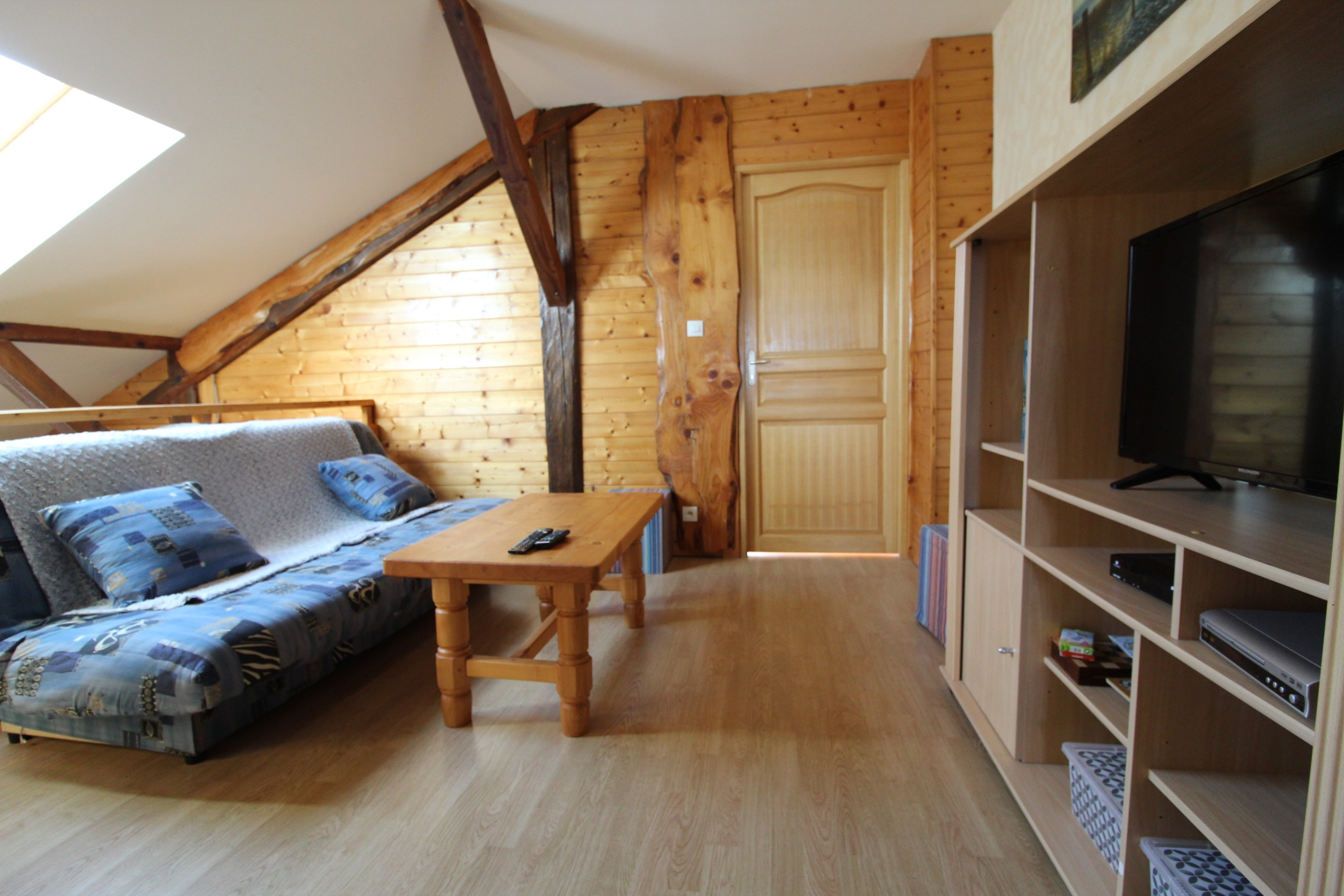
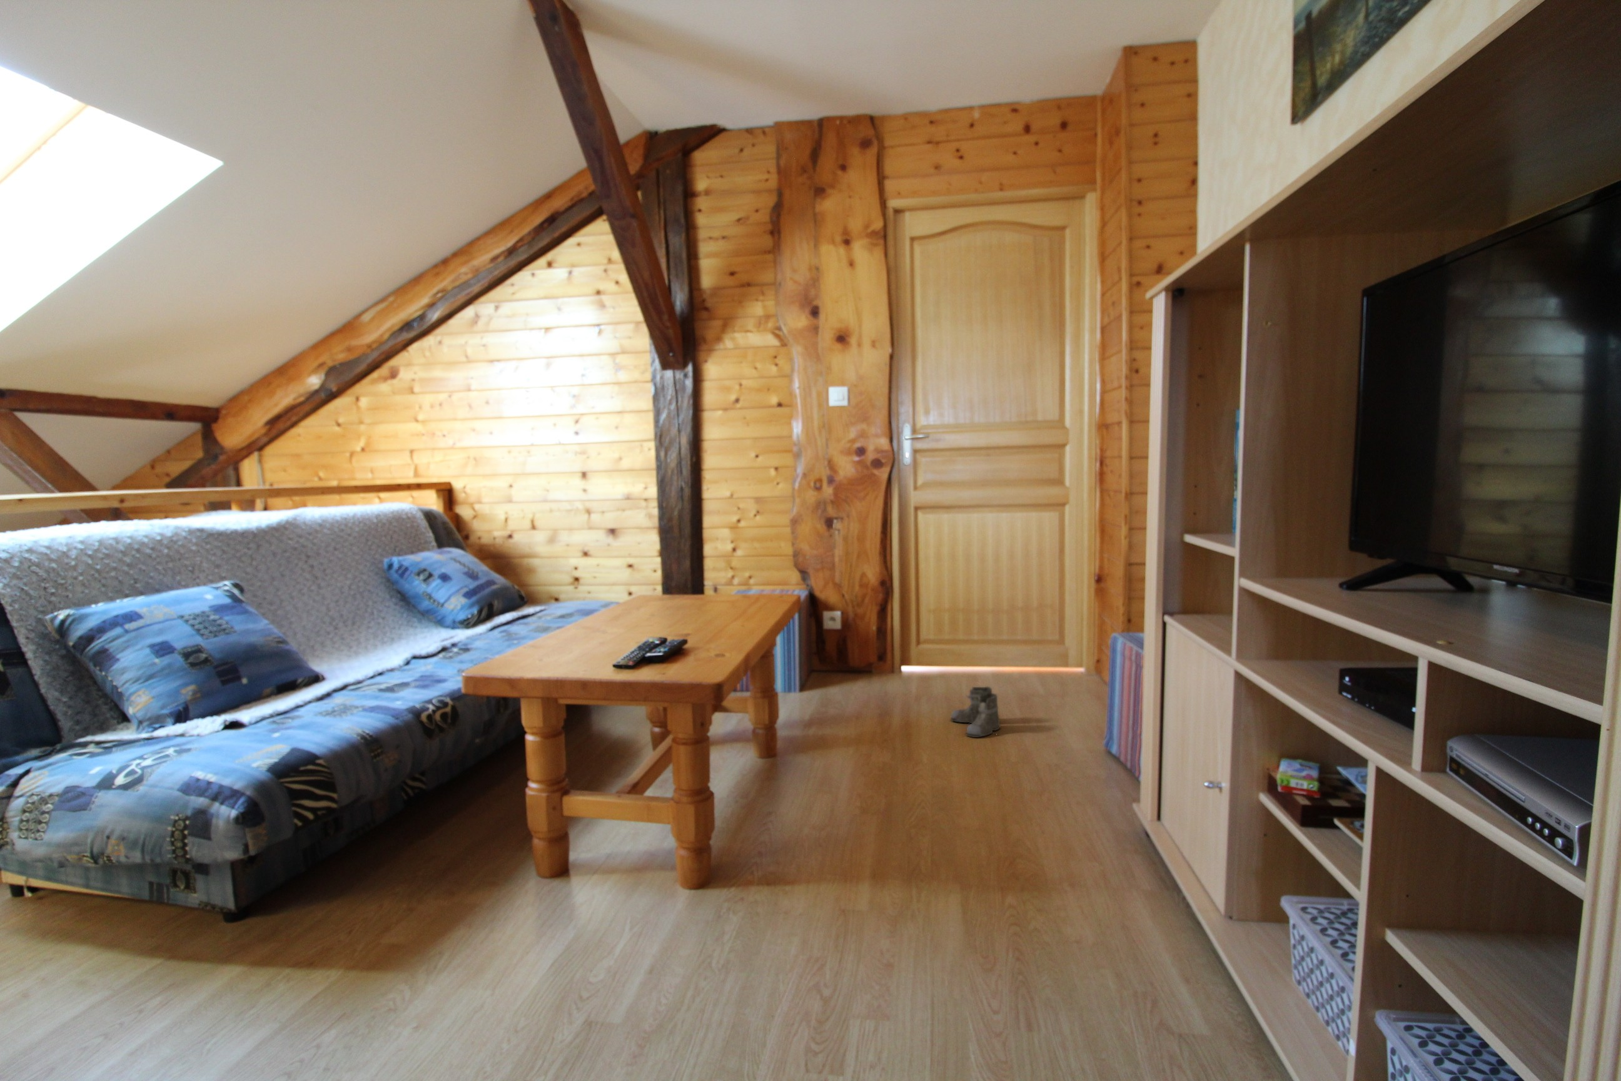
+ boots [950,685,1002,738]
